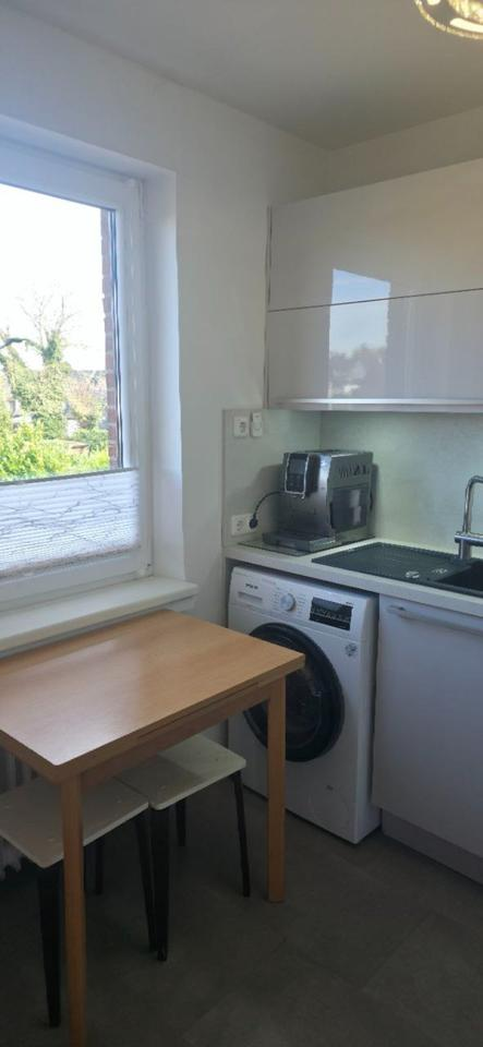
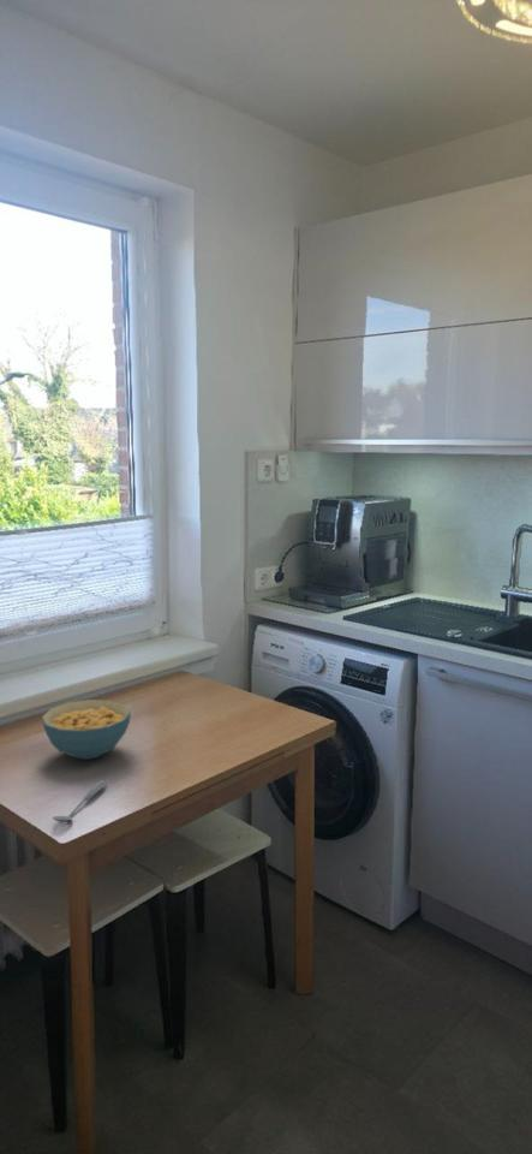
+ cereal bowl [41,698,132,761]
+ spoon [50,778,108,822]
